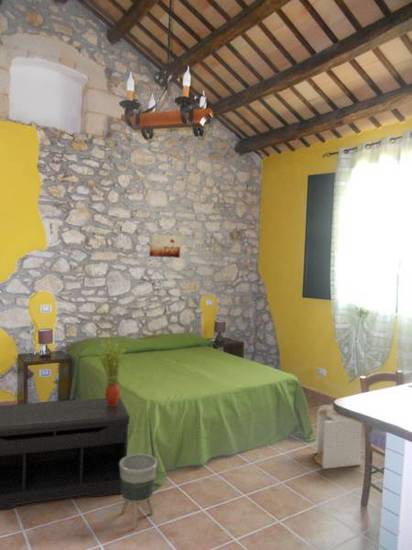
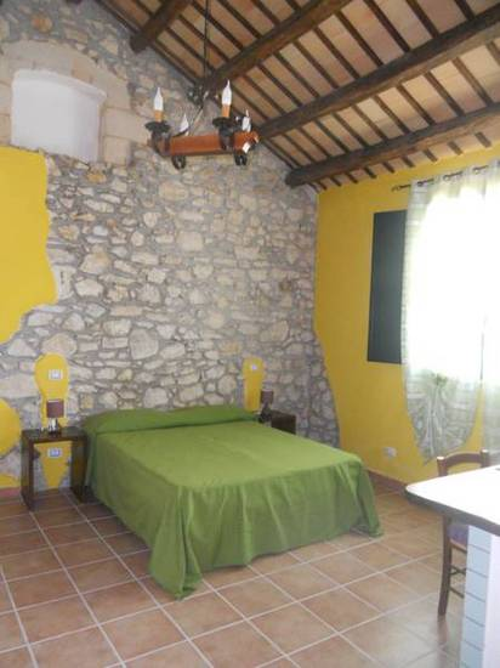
- staircase [313,403,363,470]
- potted plant [96,338,127,406]
- planter [119,453,158,530]
- bench [0,396,131,512]
- wall art [148,233,181,259]
